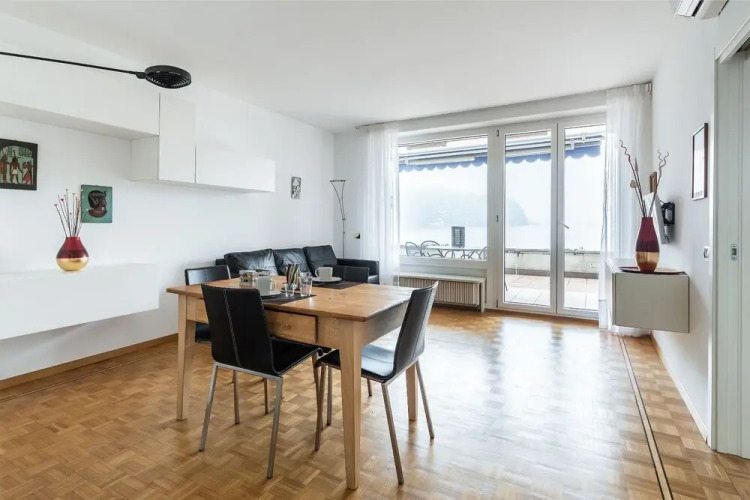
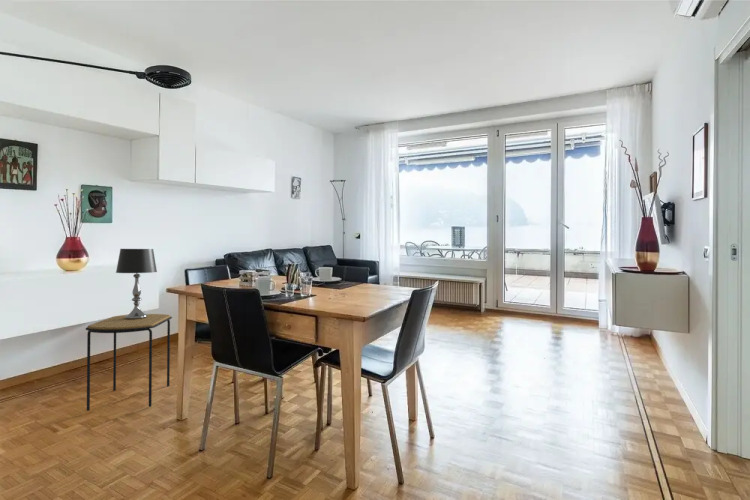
+ side table [85,313,173,412]
+ table lamp [115,248,158,320]
